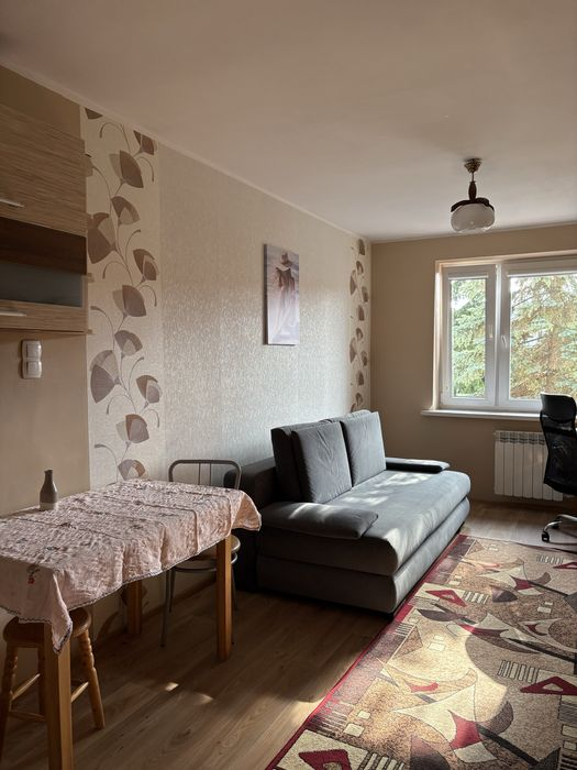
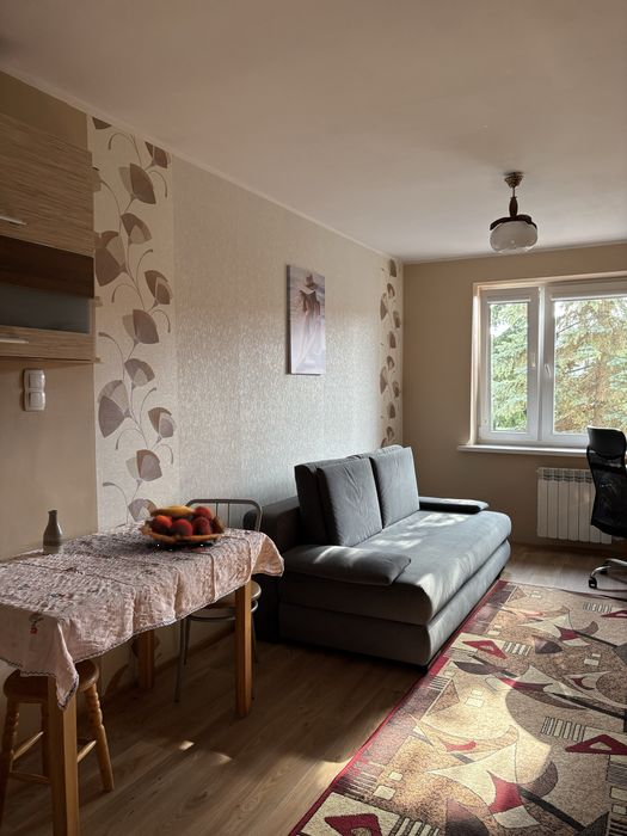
+ fruit basket [136,504,228,553]
